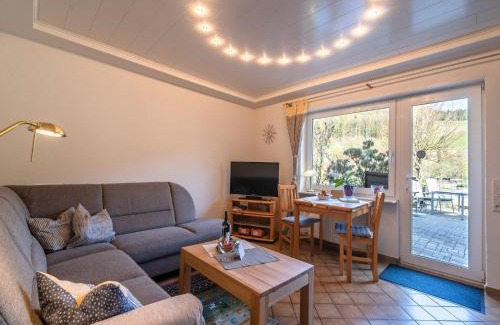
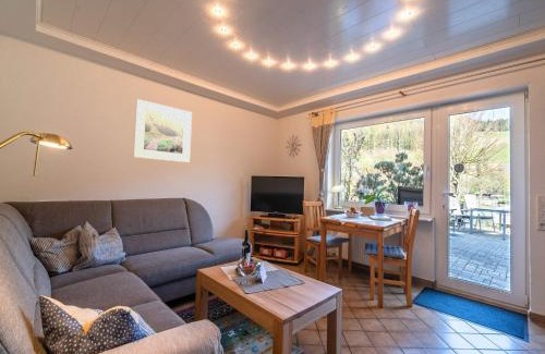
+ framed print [132,98,193,163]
